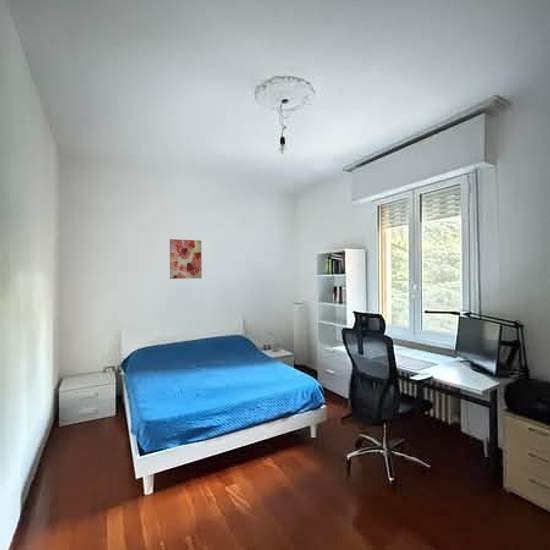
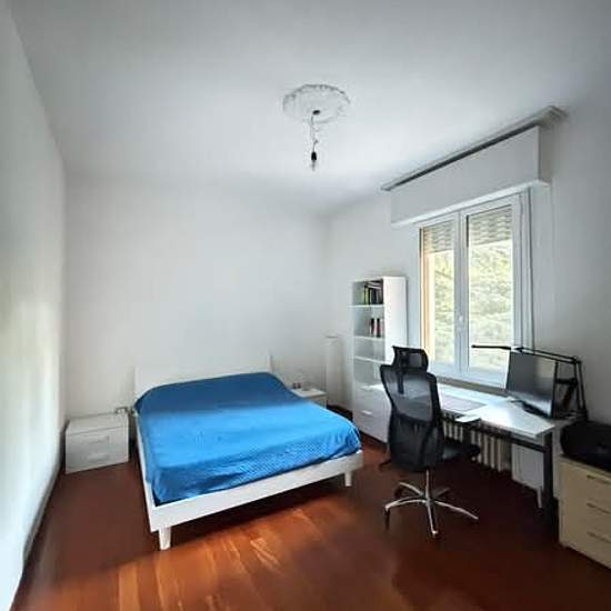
- wall art [169,238,203,280]
